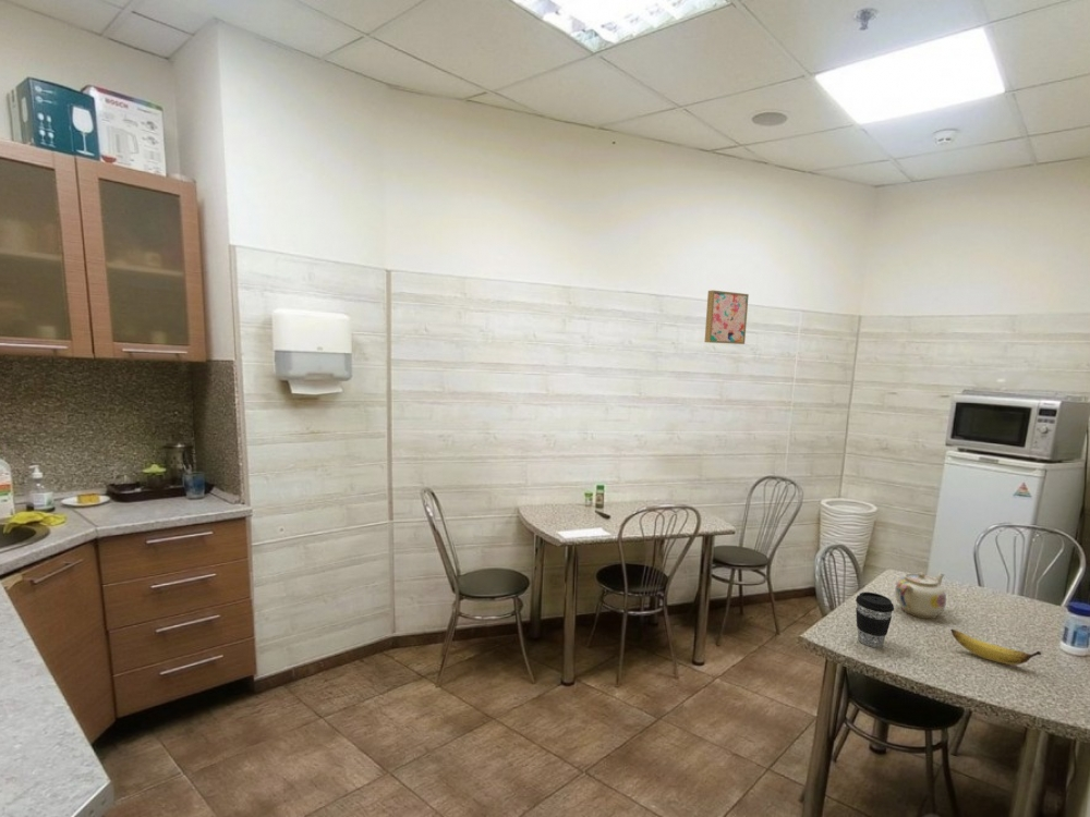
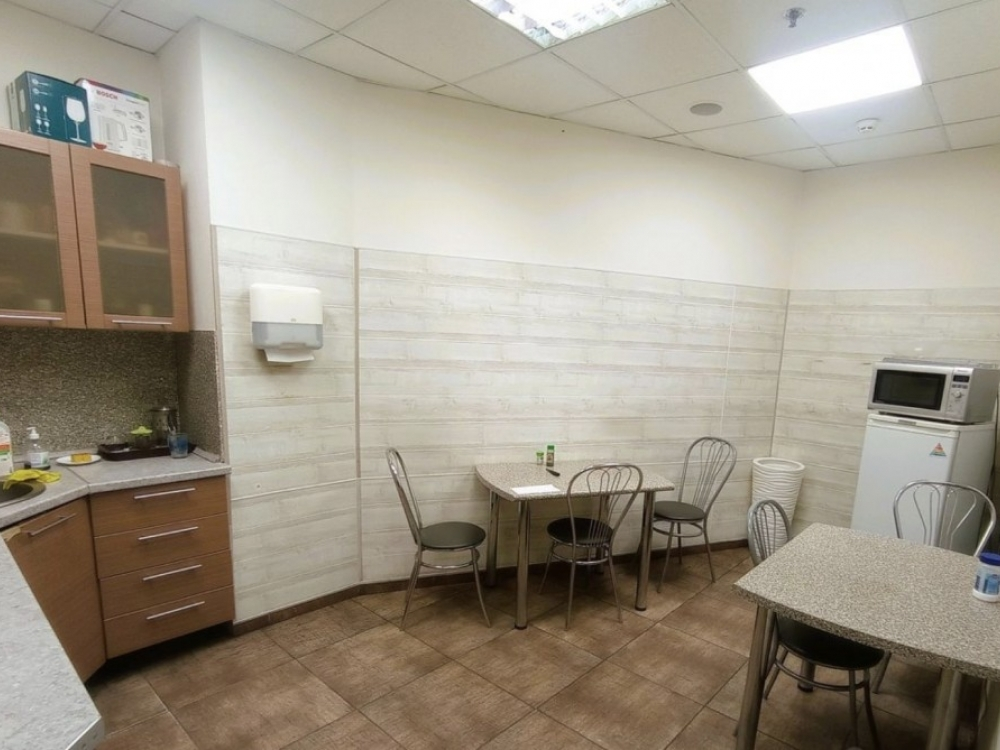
- coffee cup [855,592,895,648]
- wall art [704,290,750,345]
- teapot [895,571,947,620]
- banana [949,627,1043,666]
